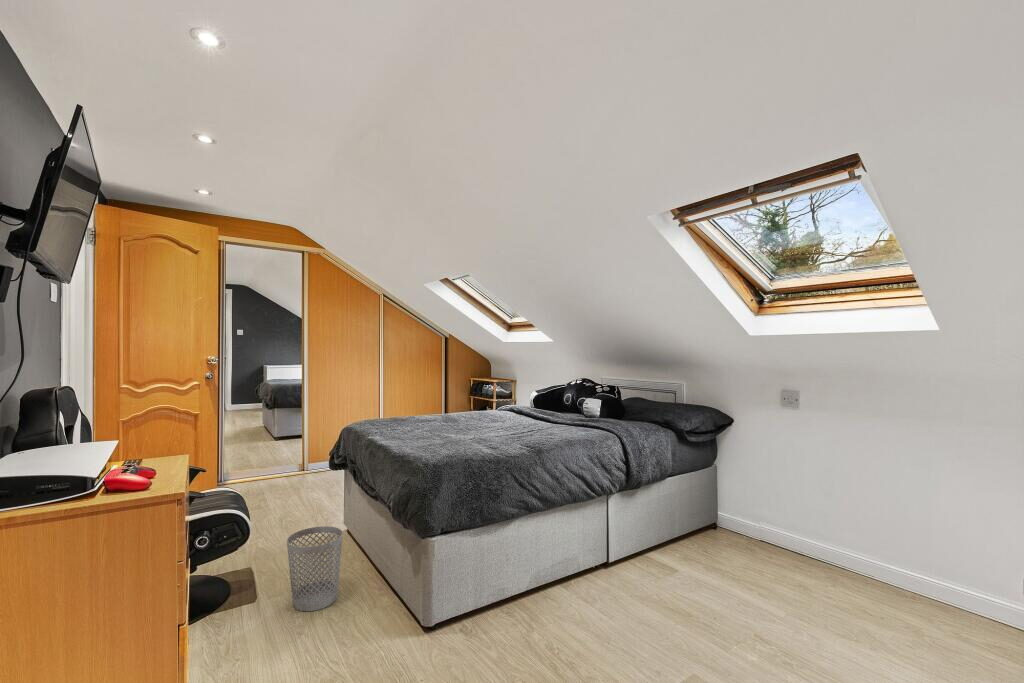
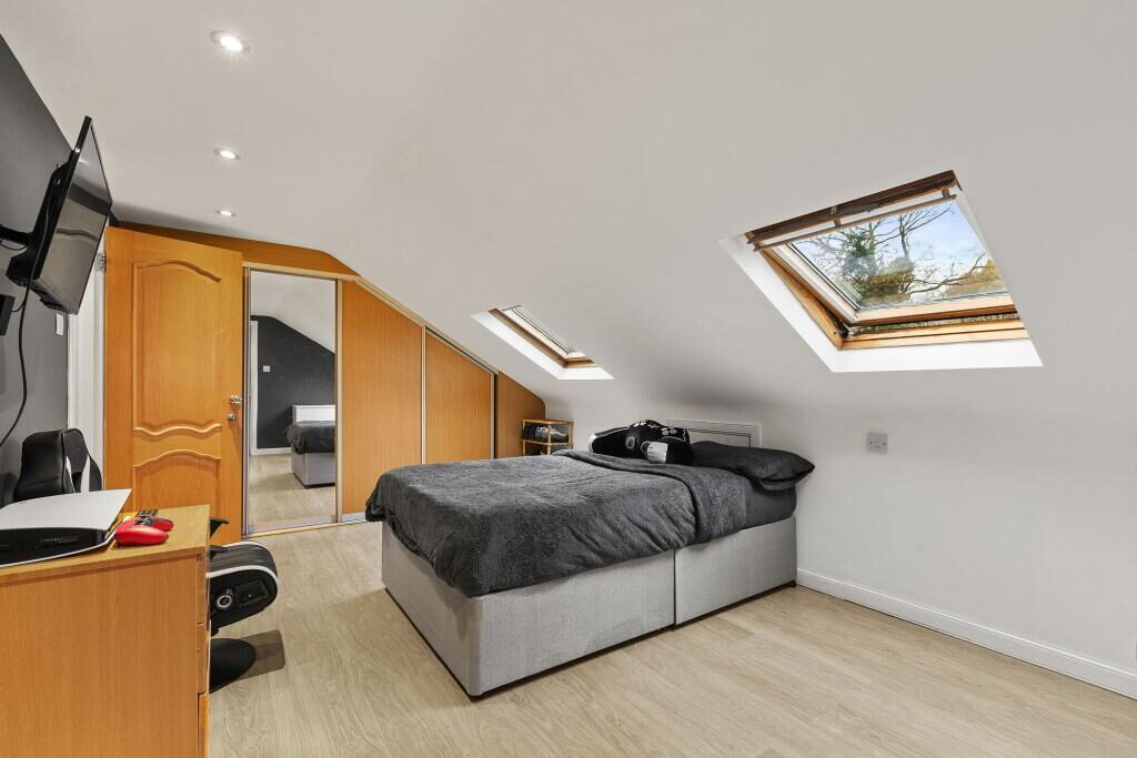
- wastebasket [286,525,344,612]
